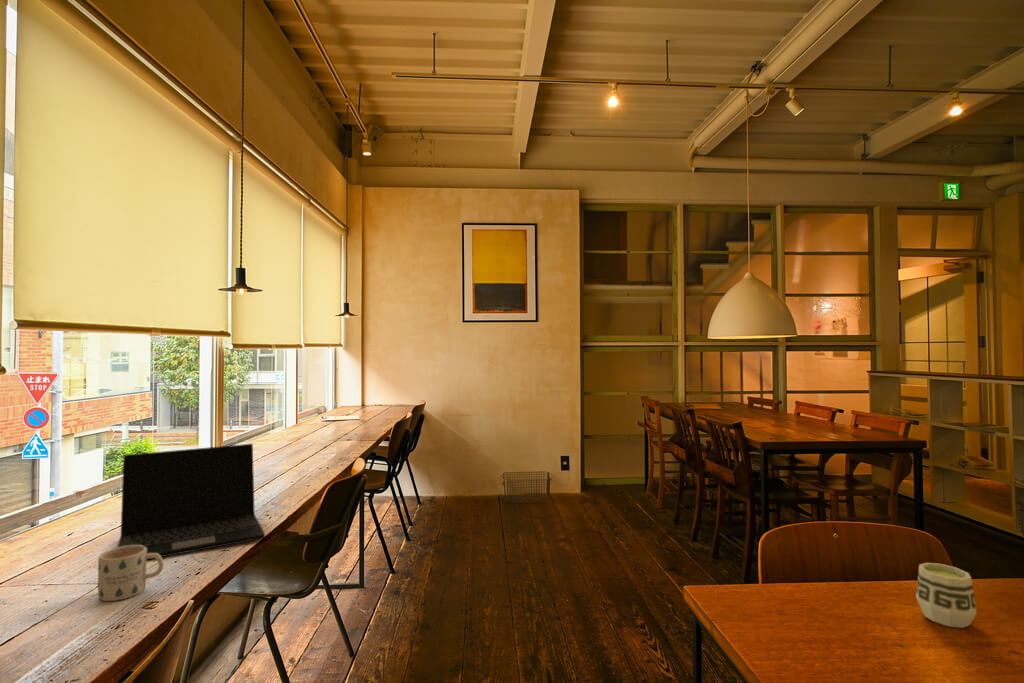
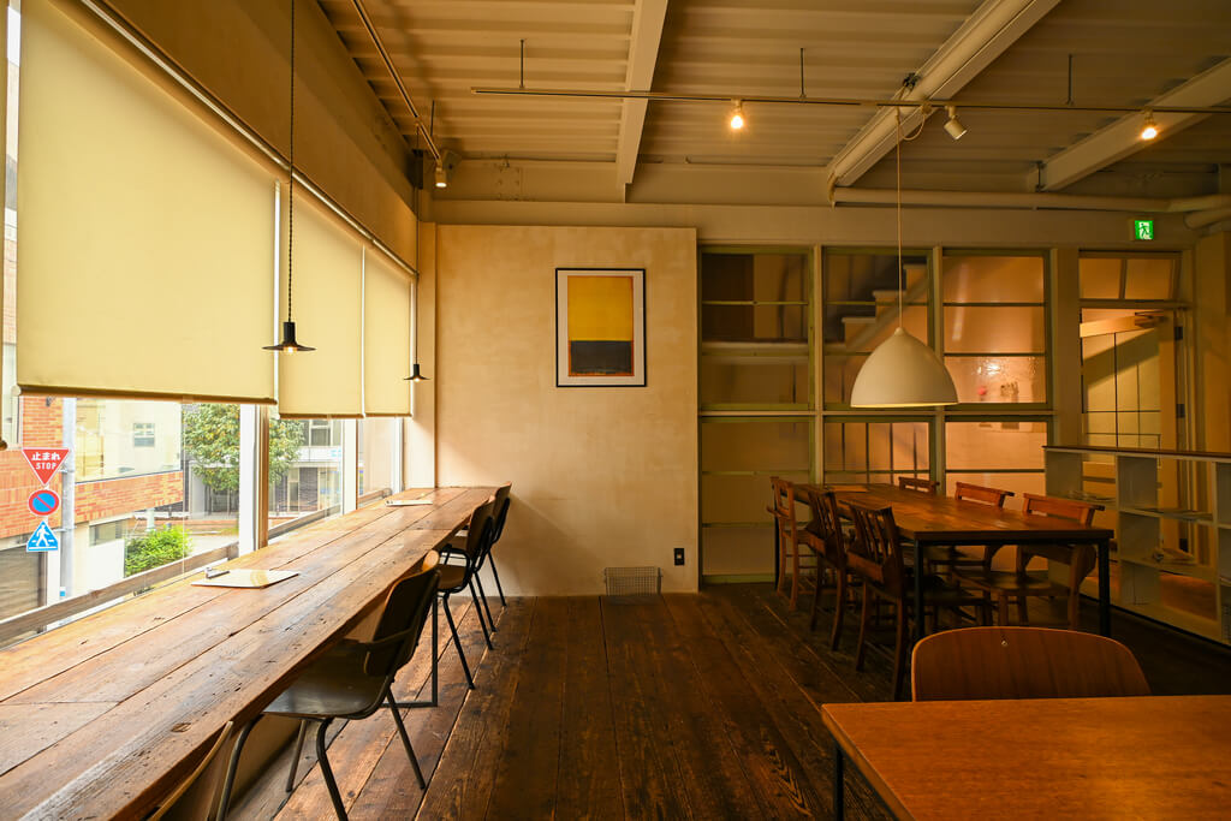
- cup [915,562,978,629]
- laptop [116,443,266,561]
- mug [97,545,165,602]
